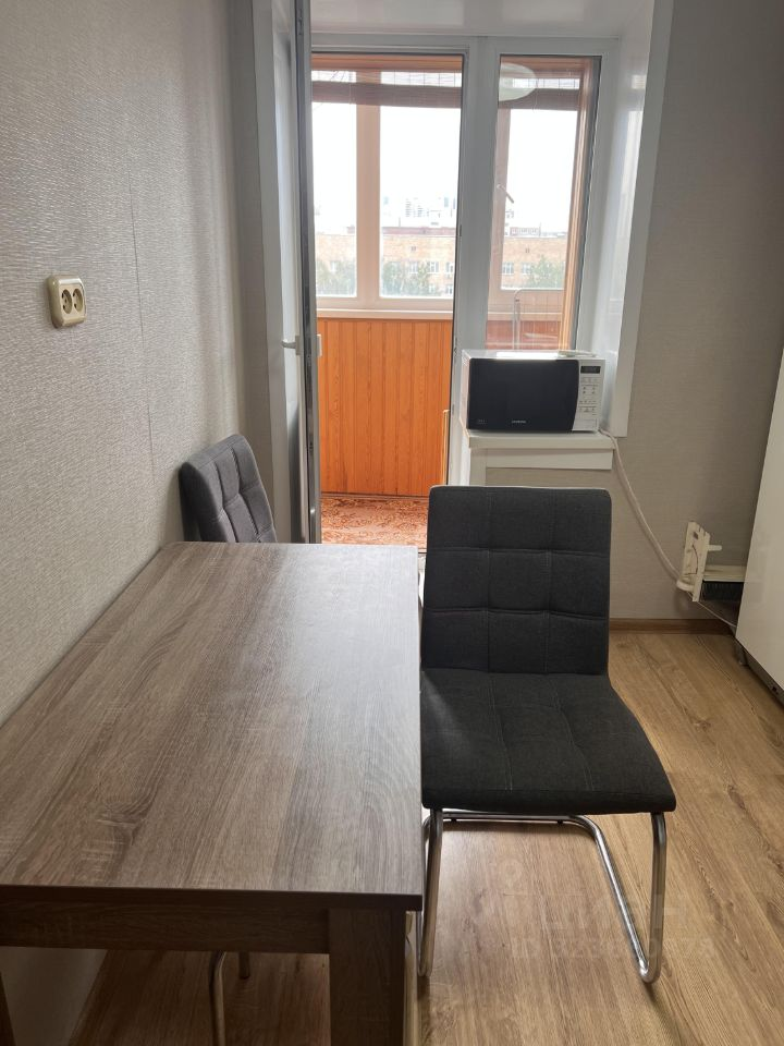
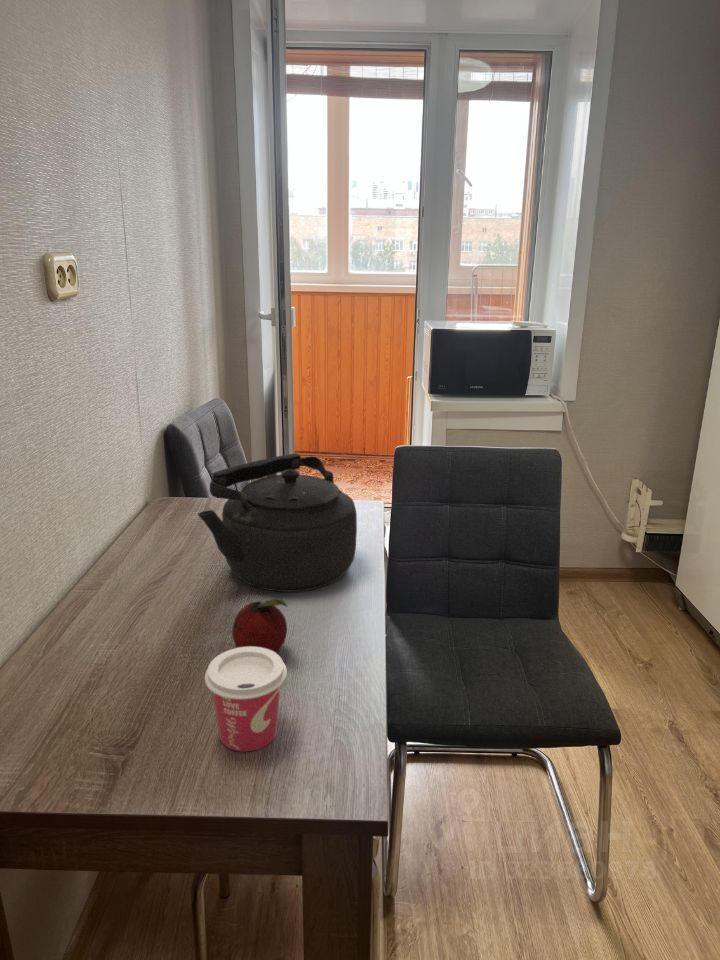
+ cup [204,647,288,752]
+ fruit [231,597,289,654]
+ kettle [197,453,358,593]
